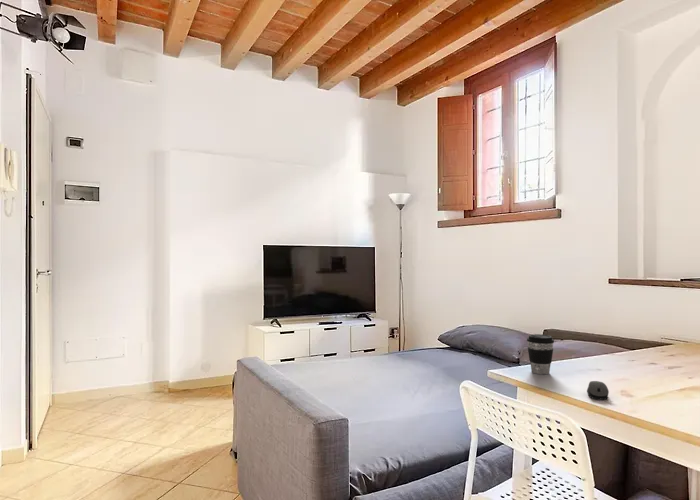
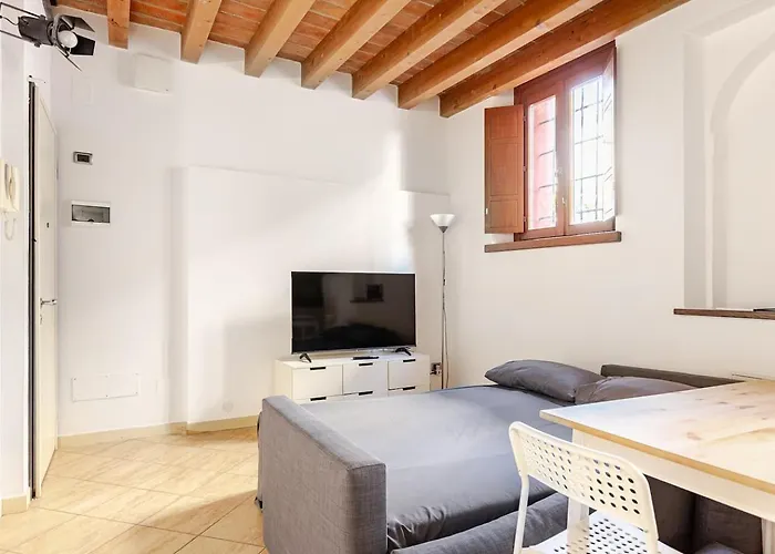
- coffee cup [526,333,555,375]
- computer mouse [586,380,610,401]
